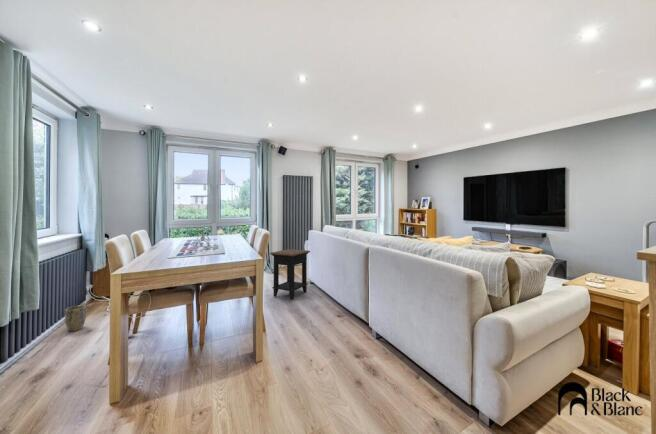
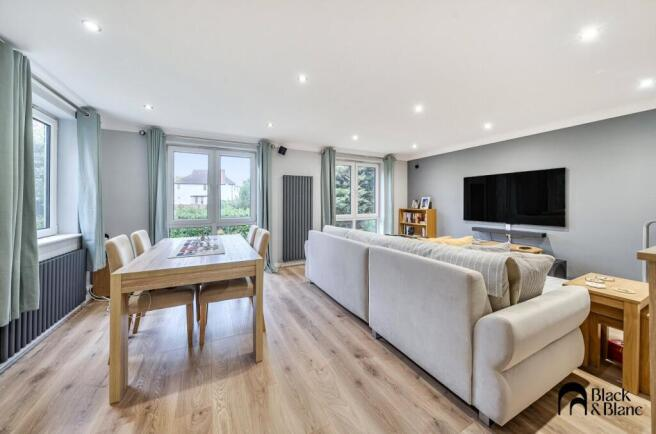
- side table [269,248,311,301]
- plant pot [64,304,87,332]
